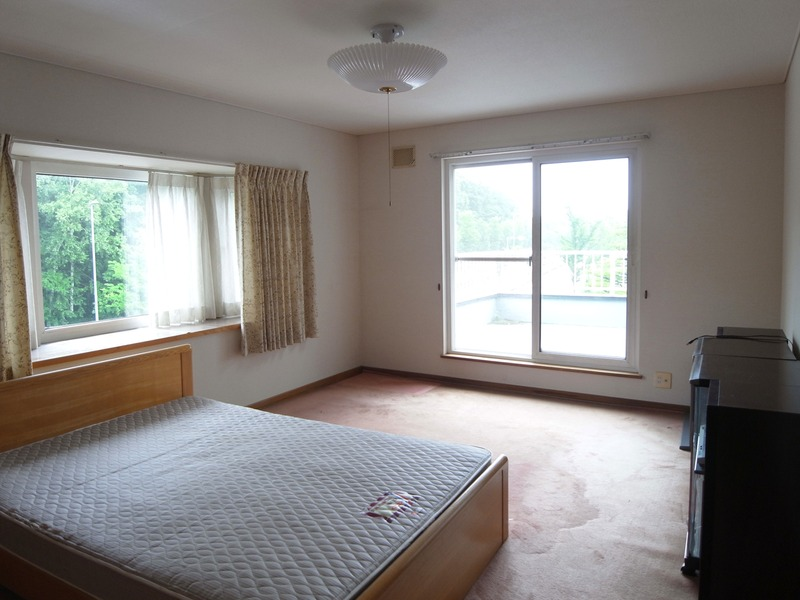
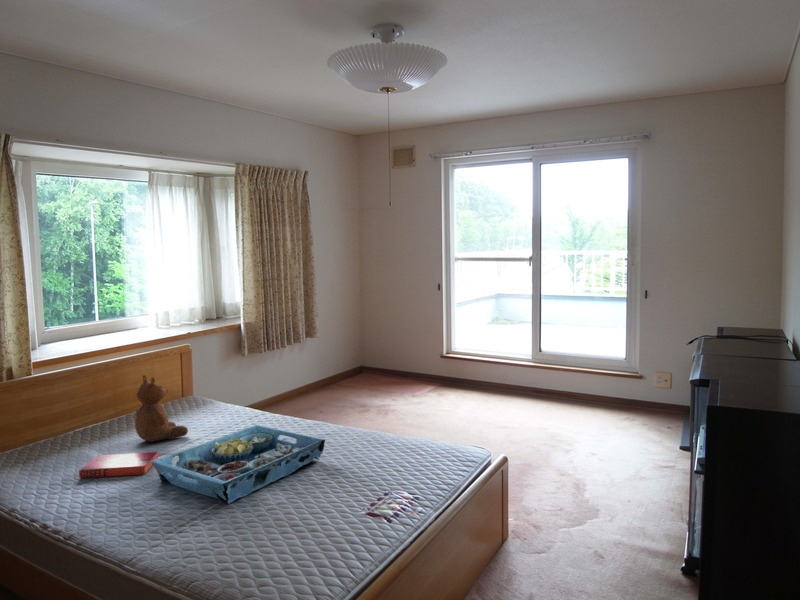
+ serving tray [150,424,326,505]
+ hardback book [78,451,159,479]
+ teddy bear [134,374,189,443]
